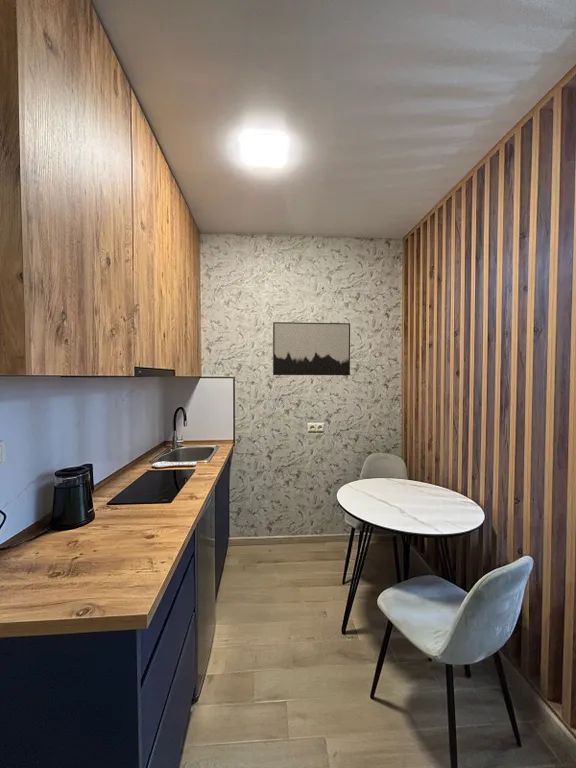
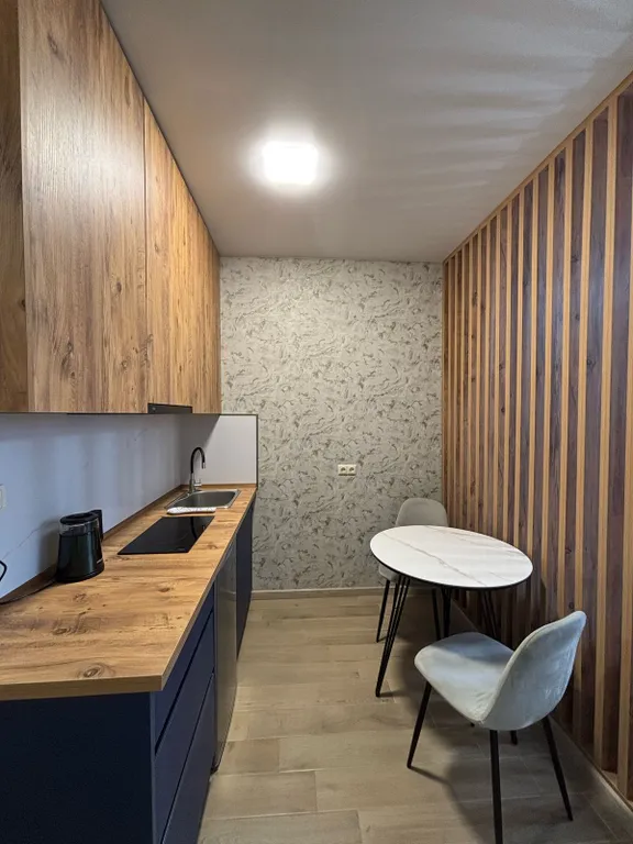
- wall art [272,321,351,376]
